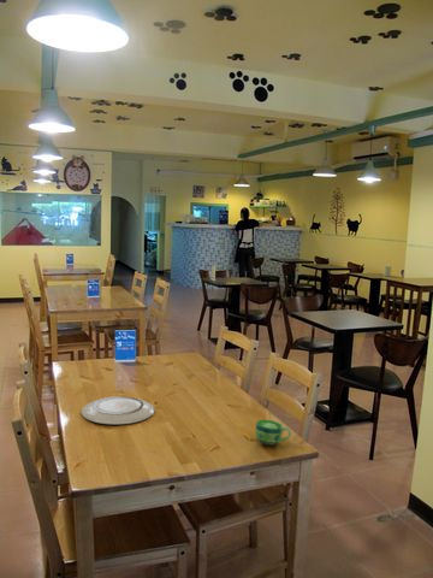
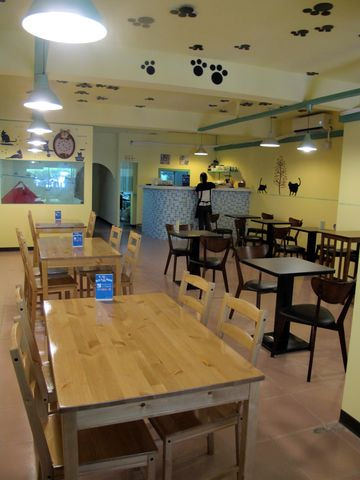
- plate [81,395,156,425]
- cup [255,419,292,447]
